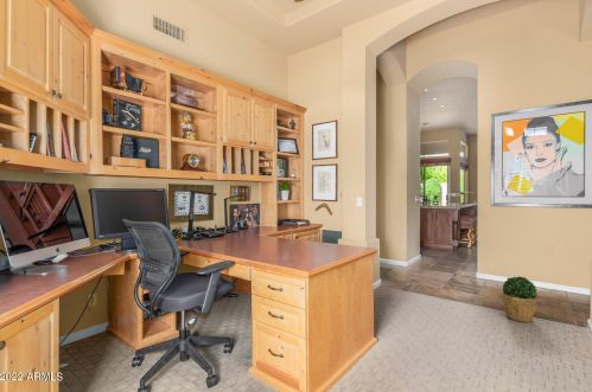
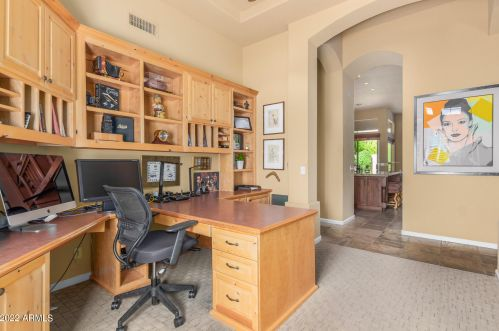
- potted plant [502,276,539,323]
